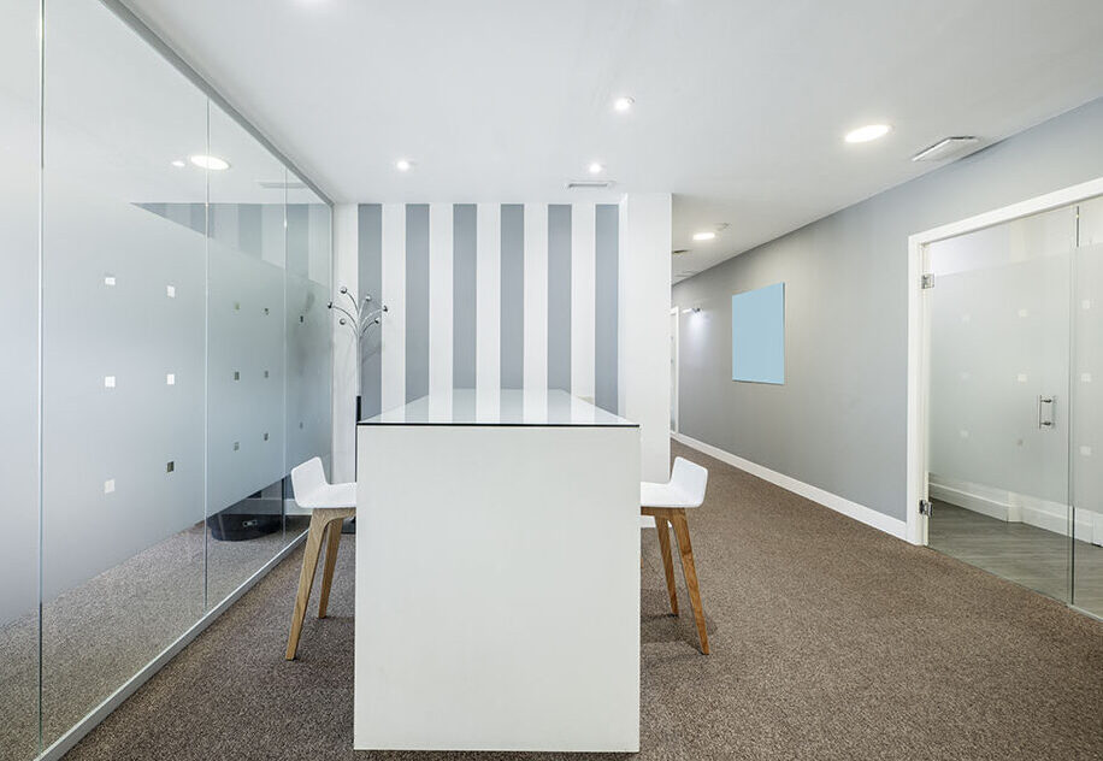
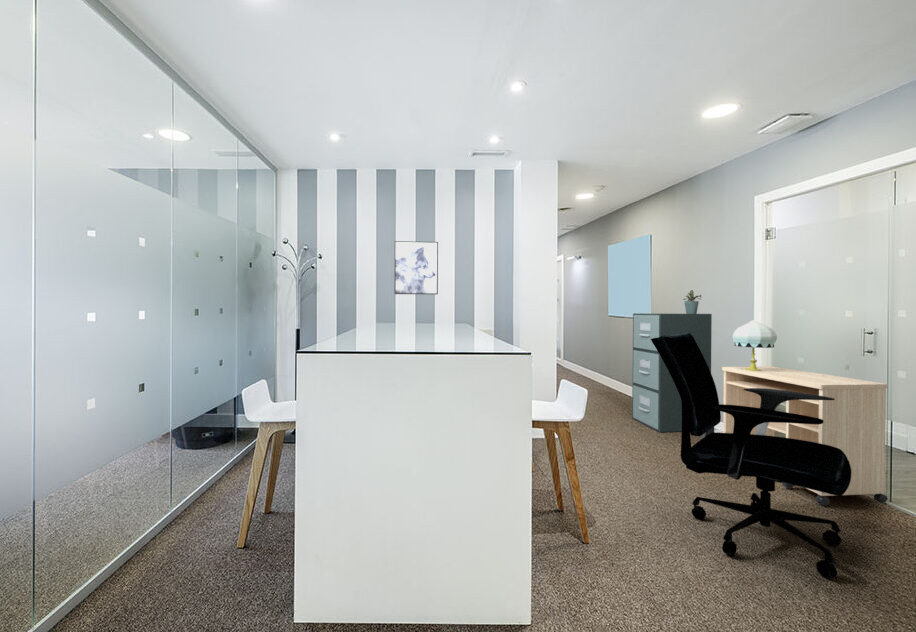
+ filing cabinet [631,312,713,433]
+ desk [721,366,889,507]
+ table lamp [732,319,778,371]
+ wall art [394,240,439,295]
+ potted plant [682,289,702,314]
+ office chair [651,333,852,579]
